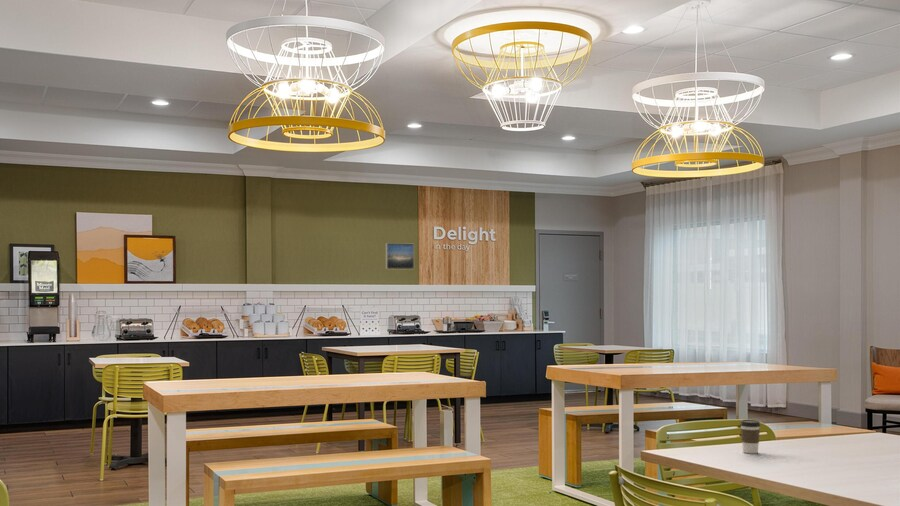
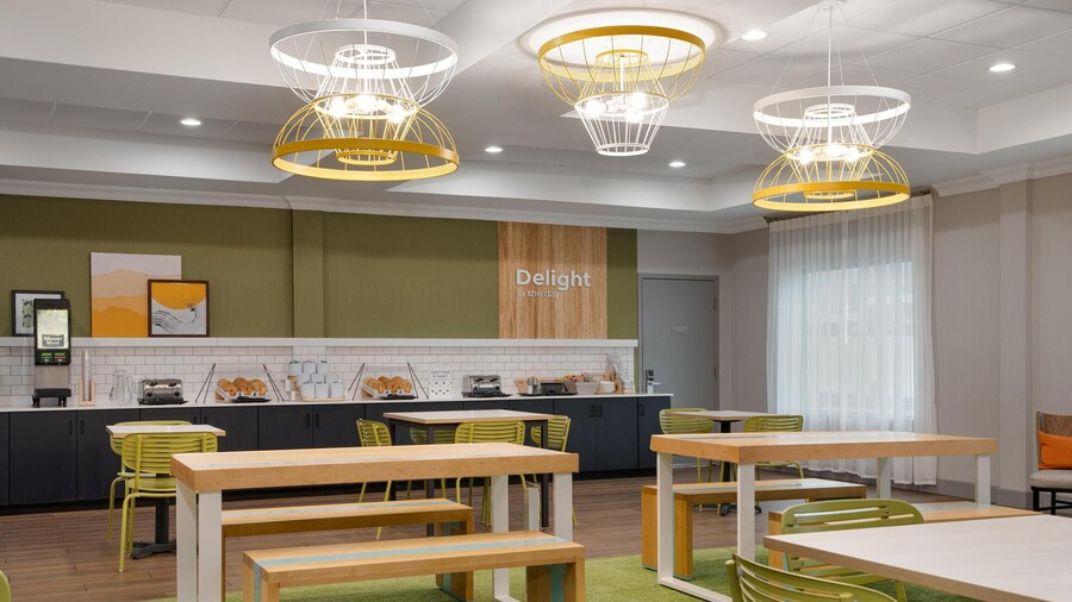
- coffee cup [739,419,761,454]
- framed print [385,242,415,270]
